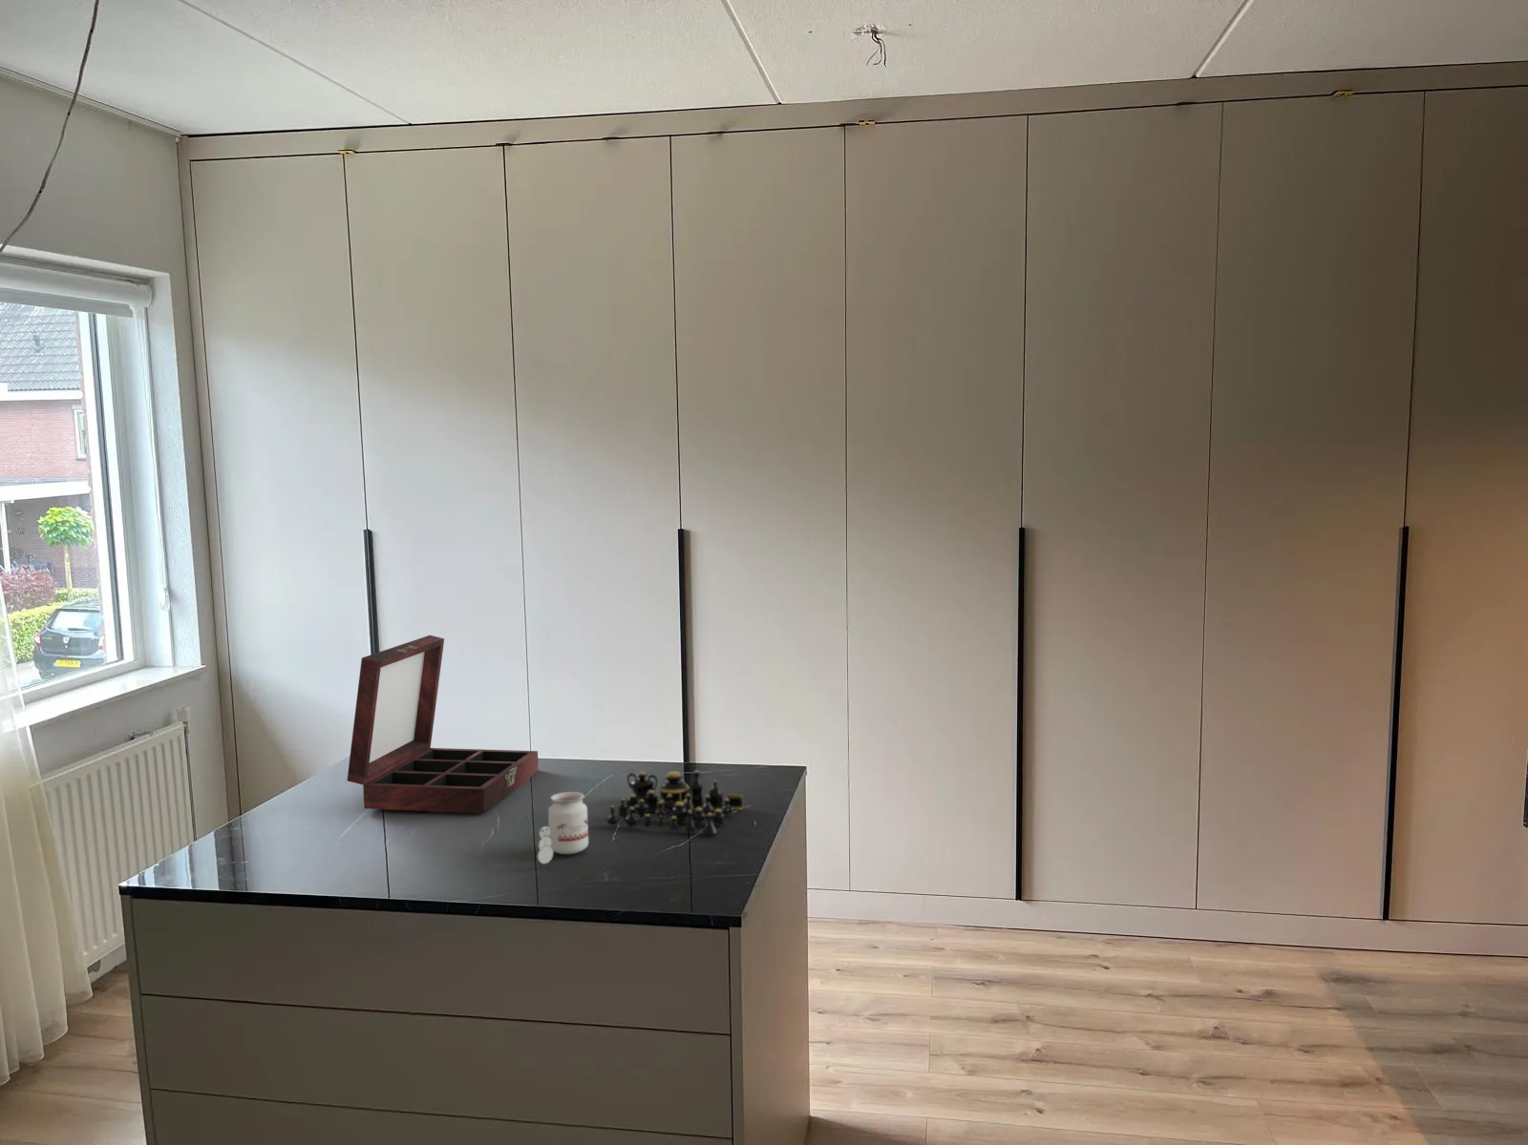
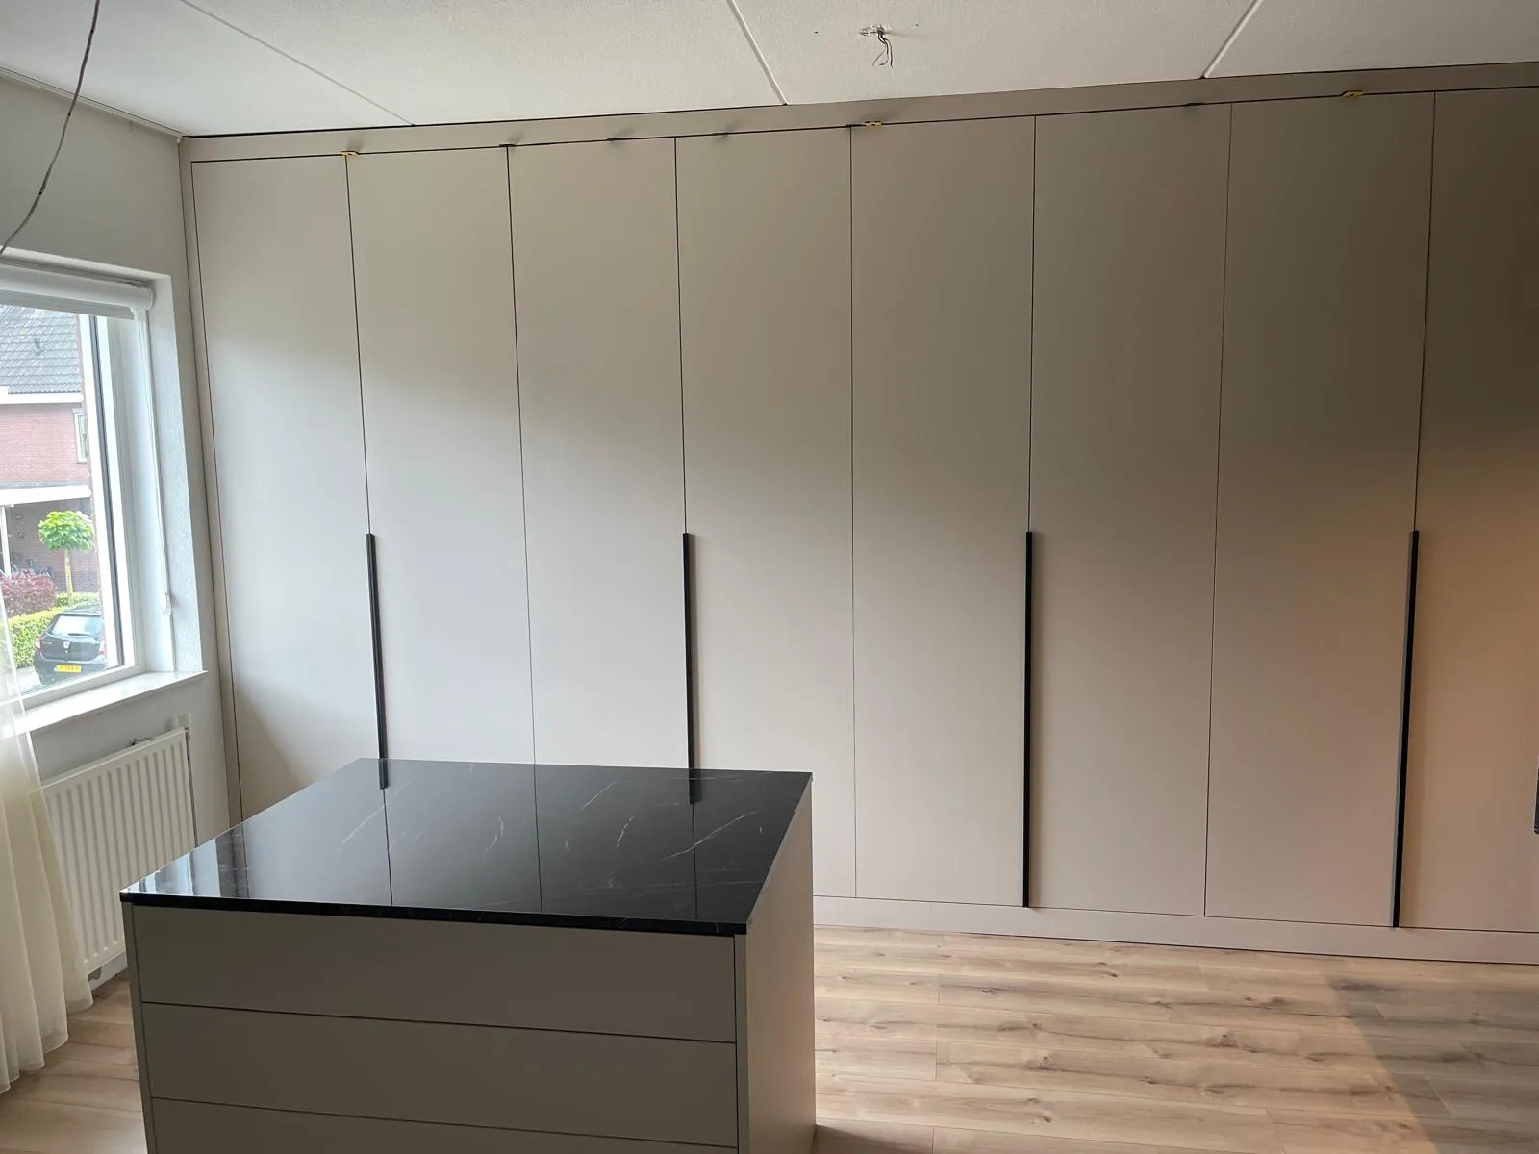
- candle [537,791,590,866]
- jewelry box [347,635,539,814]
- potion bottle set [605,769,744,835]
